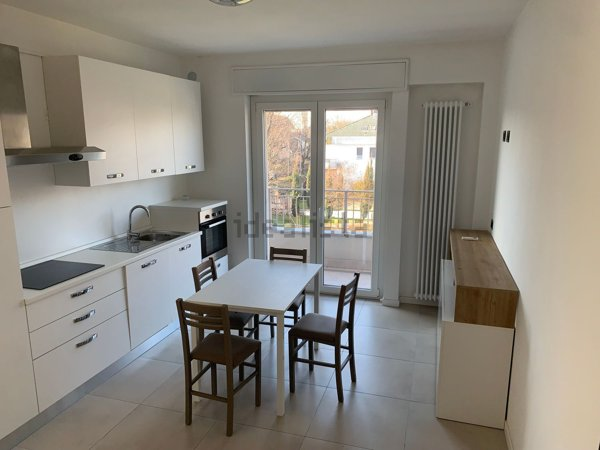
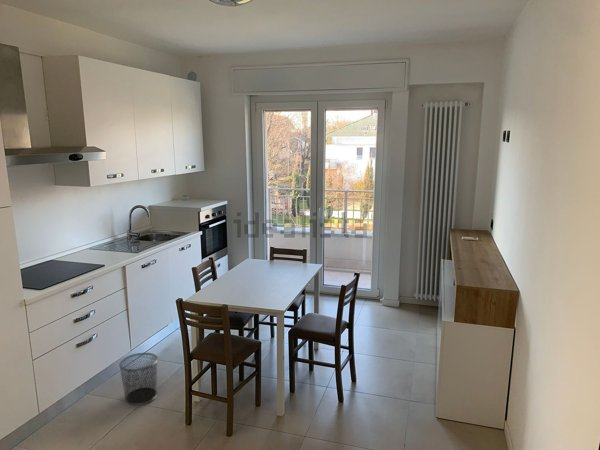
+ waste bin [118,352,159,406]
